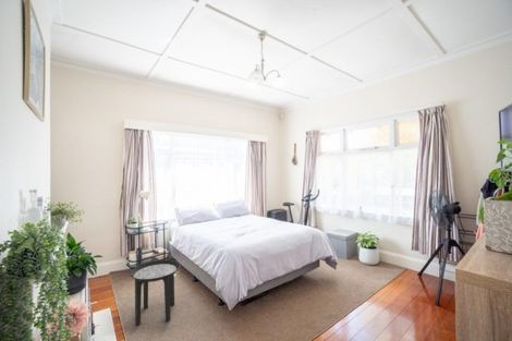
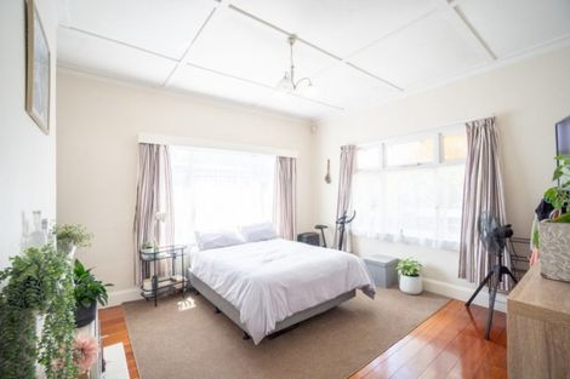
- side table [129,259,182,327]
